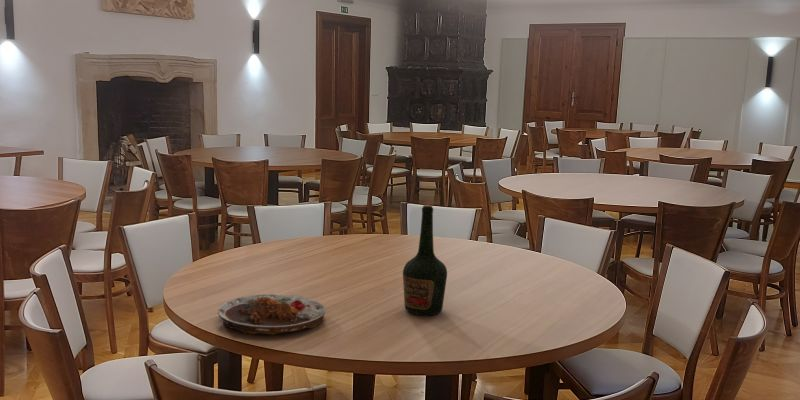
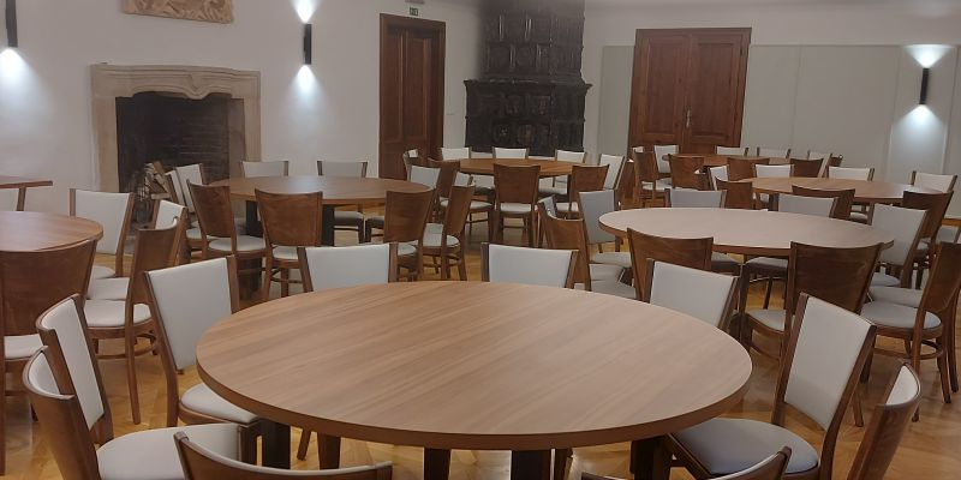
- plate [217,293,327,336]
- bottle [402,204,448,316]
